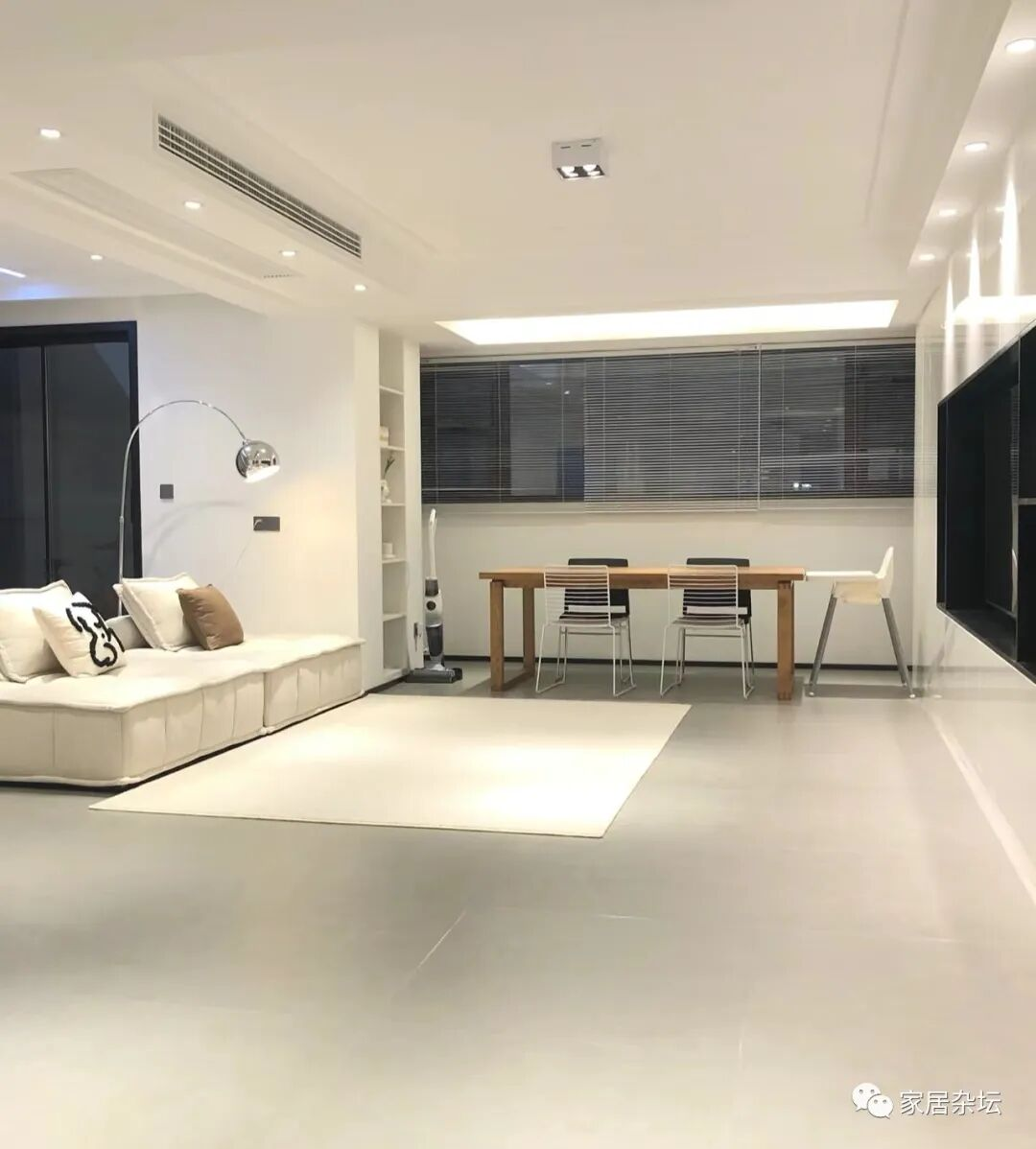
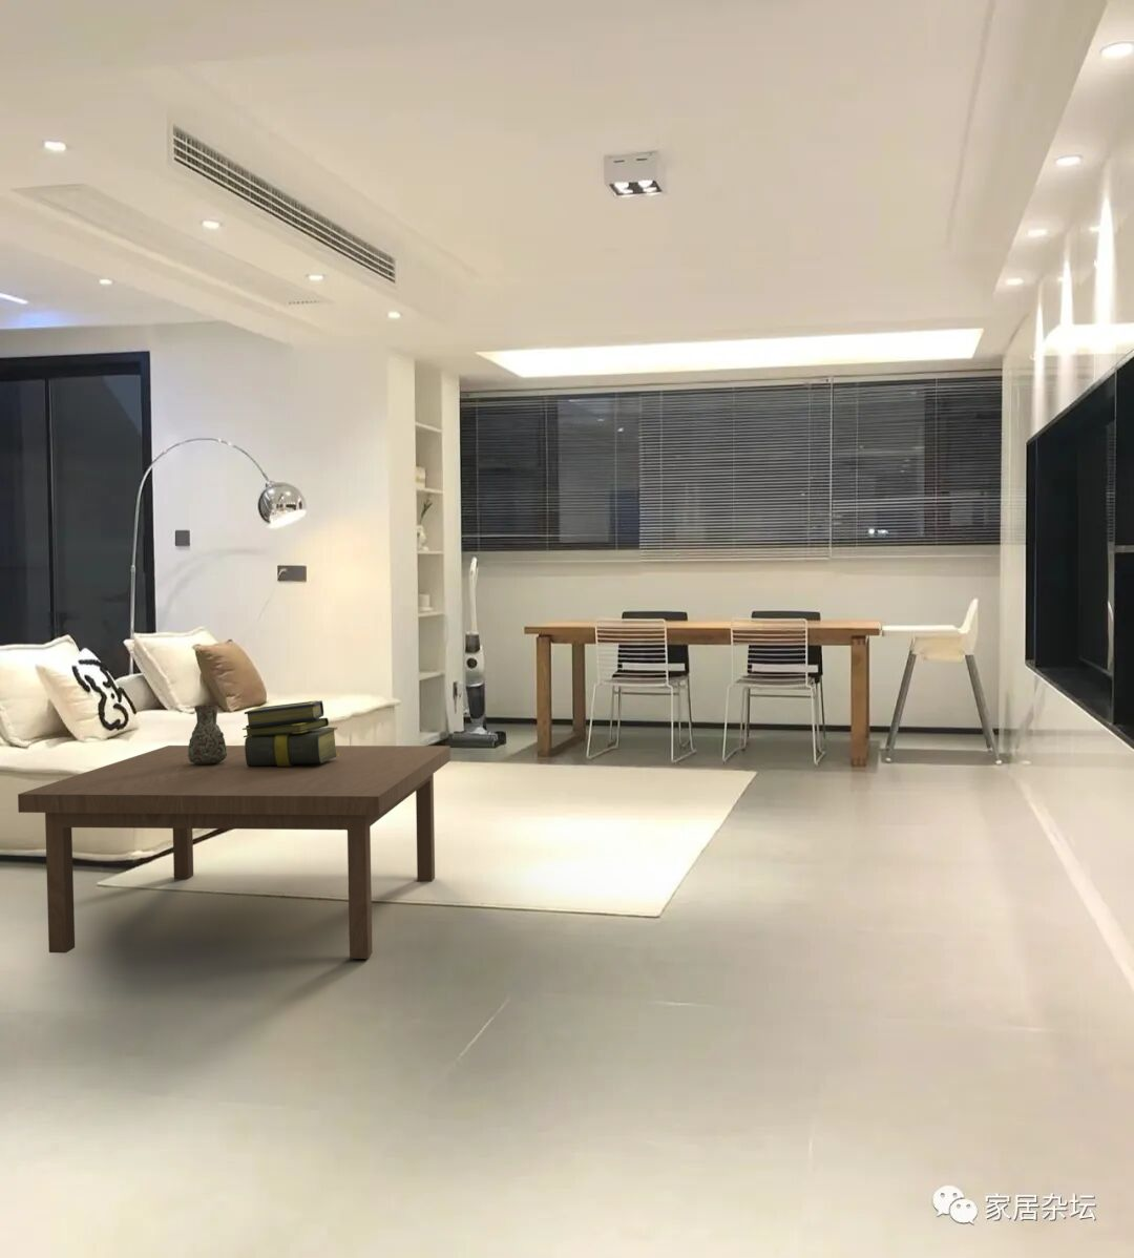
+ decorative vase [188,704,227,764]
+ stack of books [242,700,339,766]
+ coffee table [16,745,451,960]
